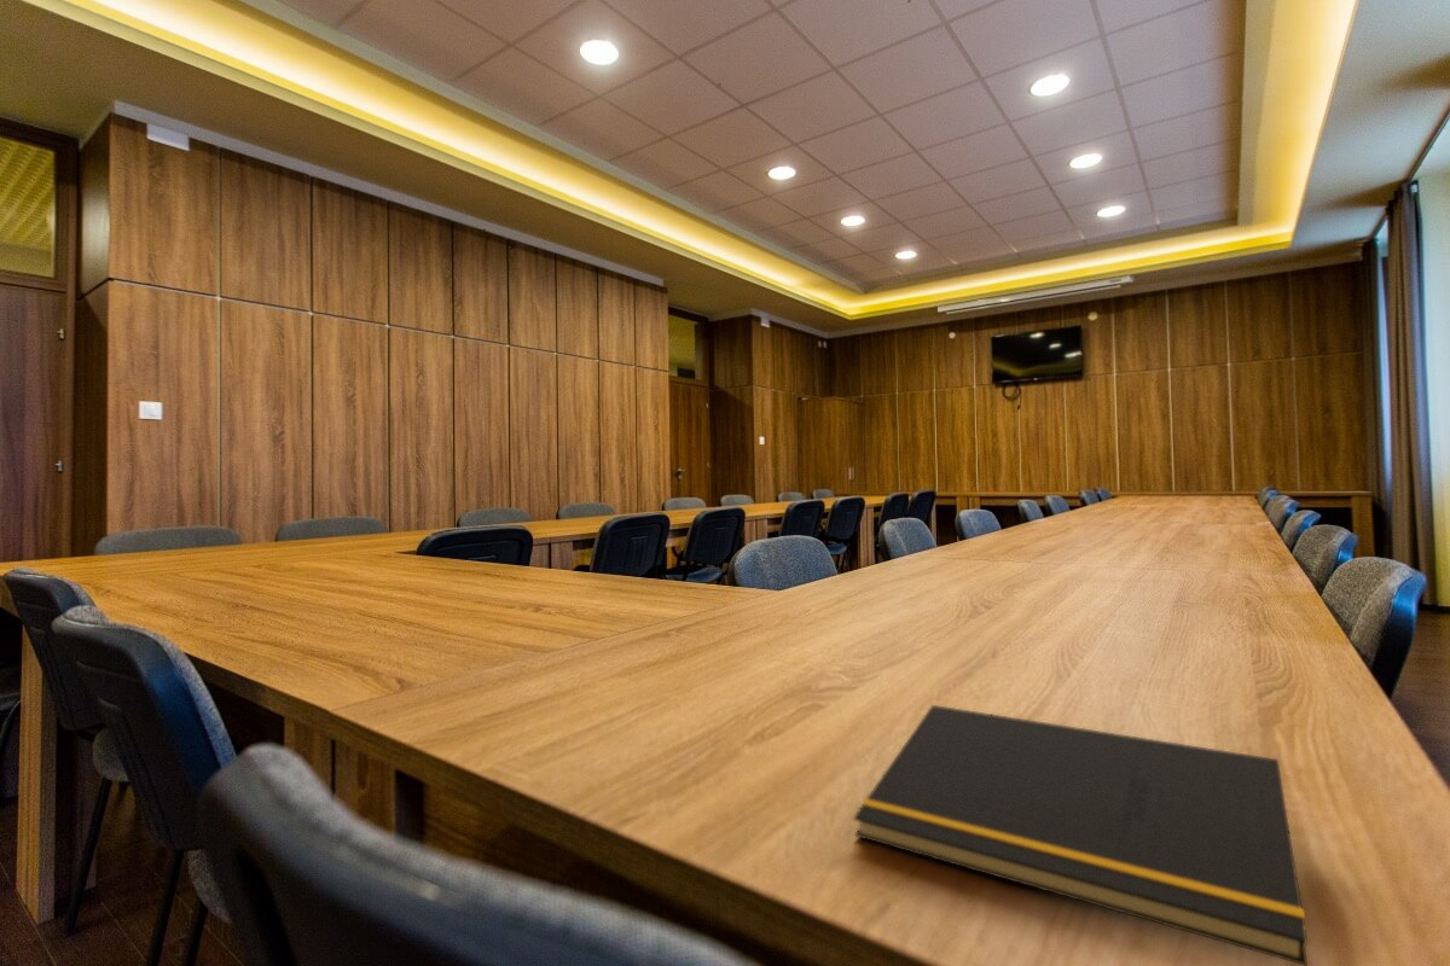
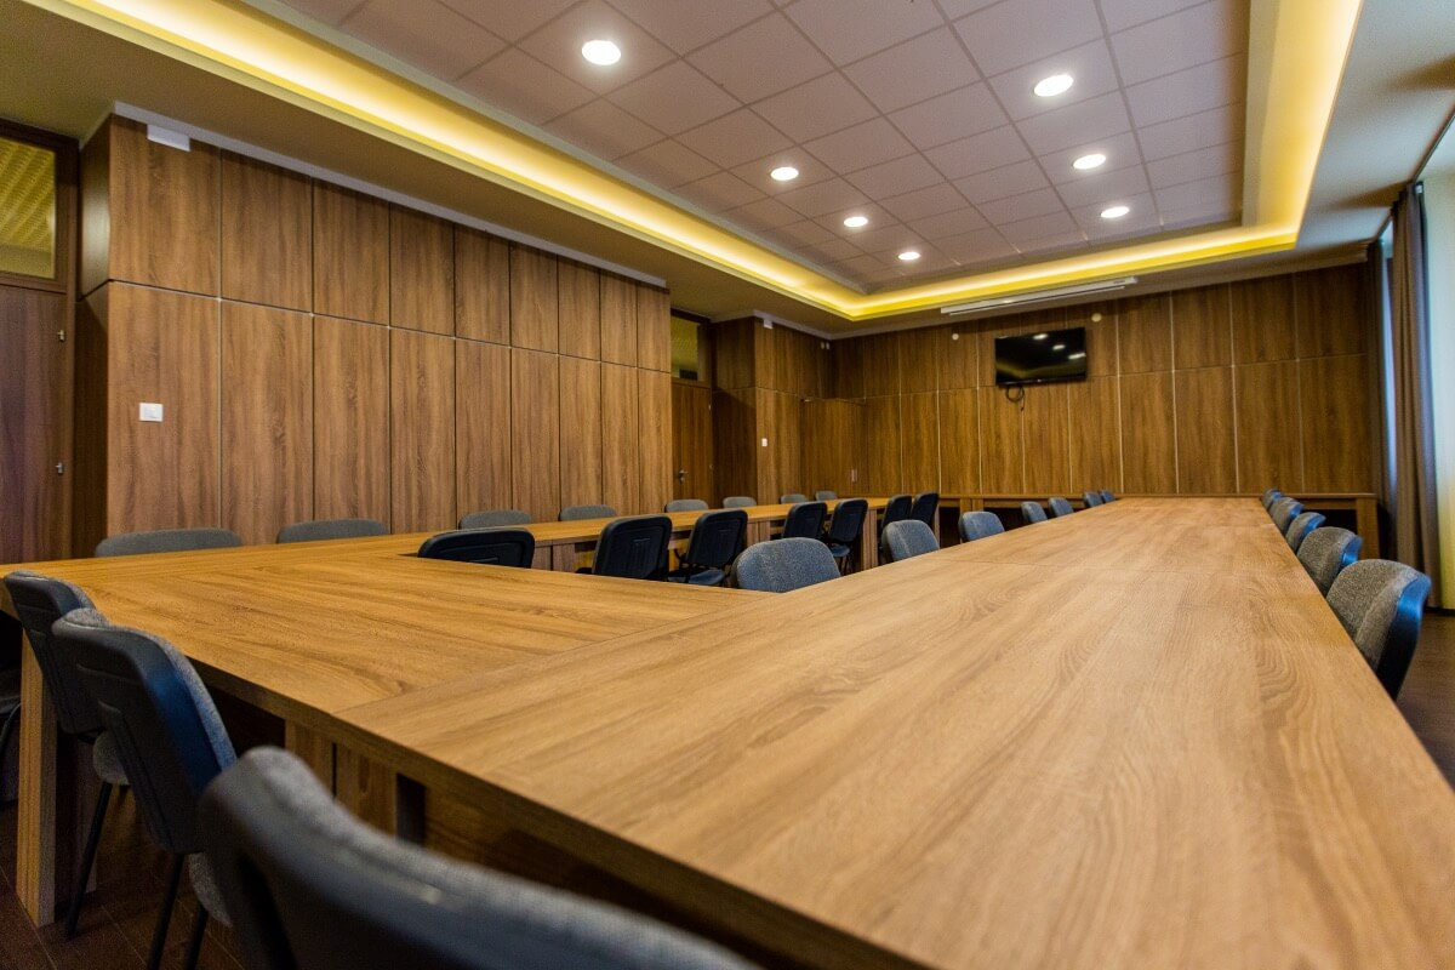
- notepad [852,704,1309,966]
